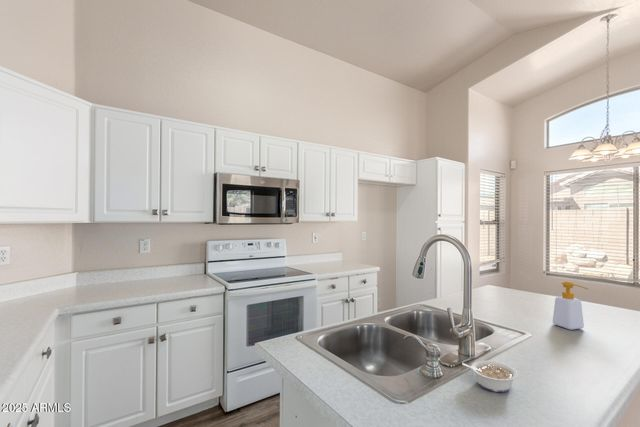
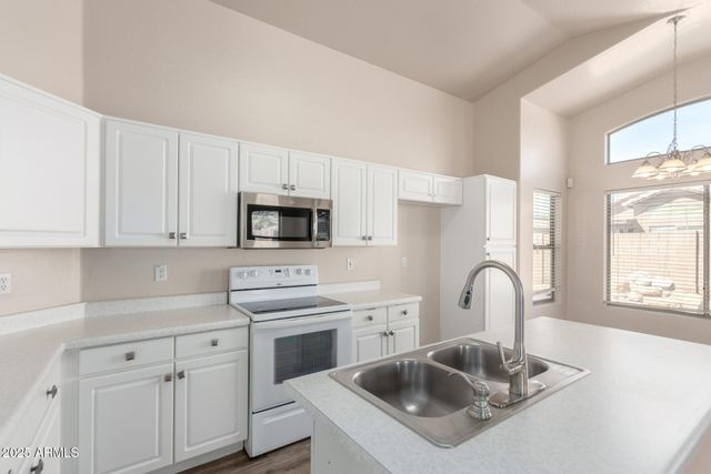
- legume [461,359,519,393]
- soap bottle [552,280,589,331]
